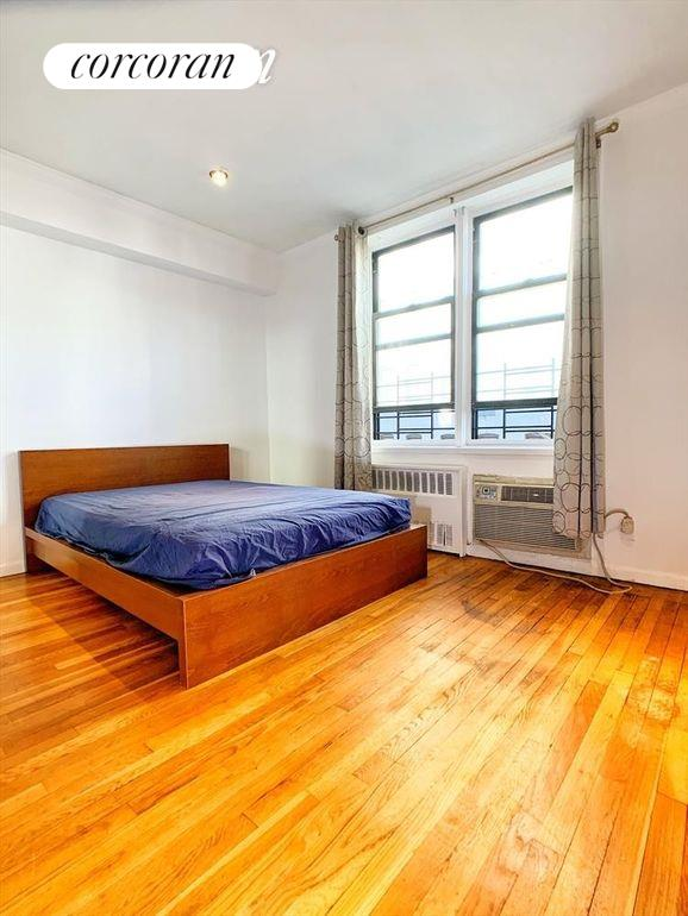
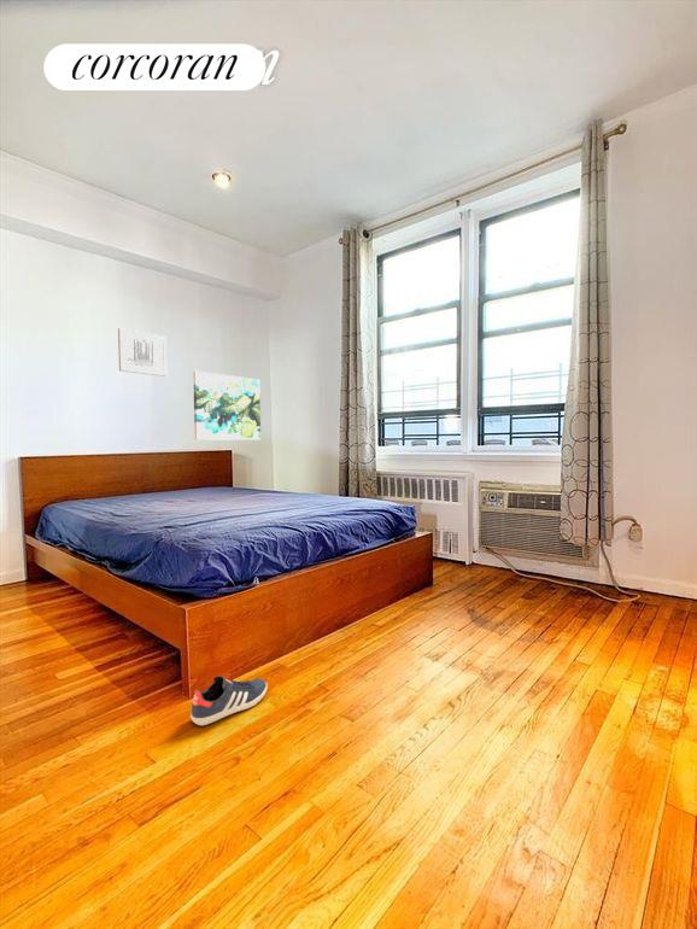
+ wall art [192,370,262,442]
+ wall art [117,327,168,378]
+ sneaker [189,676,268,726]
